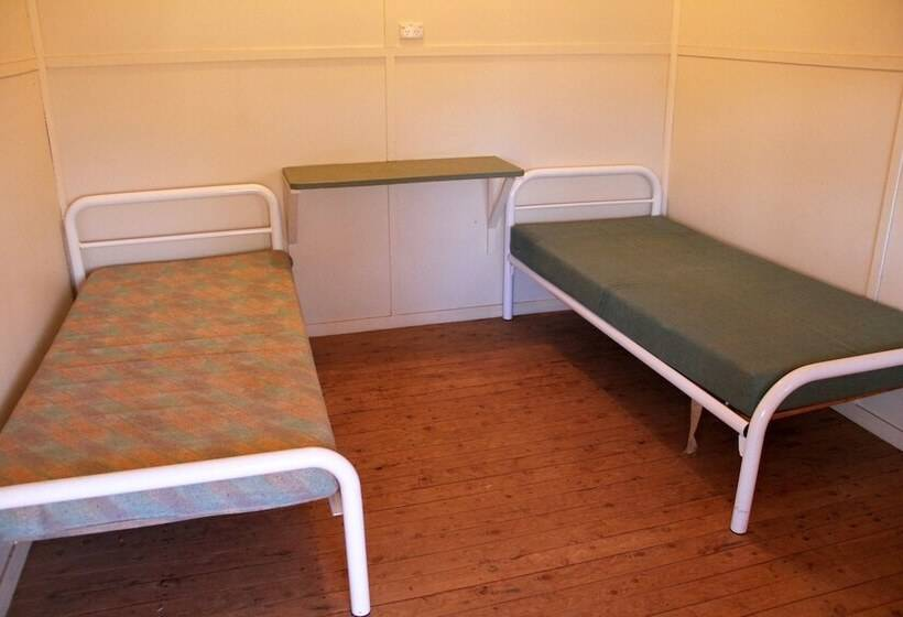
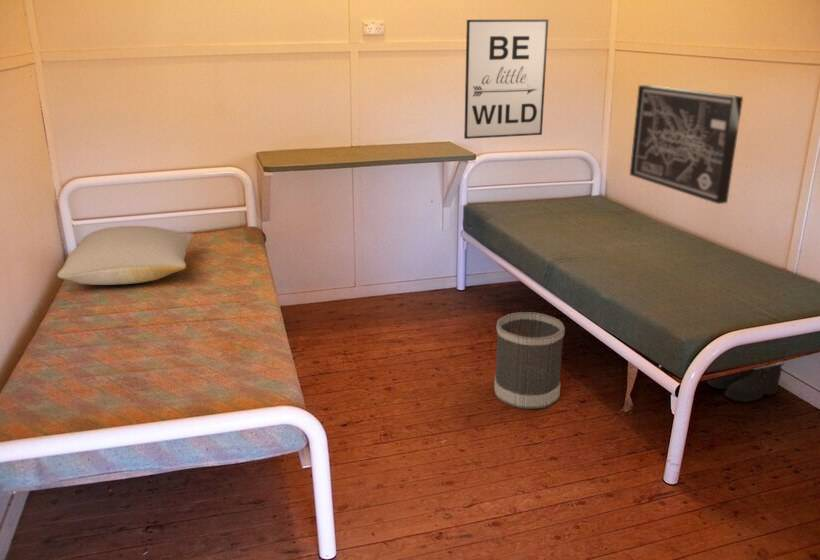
+ wall art [629,84,744,205]
+ boots [706,362,785,403]
+ wastebasket [493,311,566,410]
+ pillow [57,225,195,286]
+ wall art [463,19,549,140]
